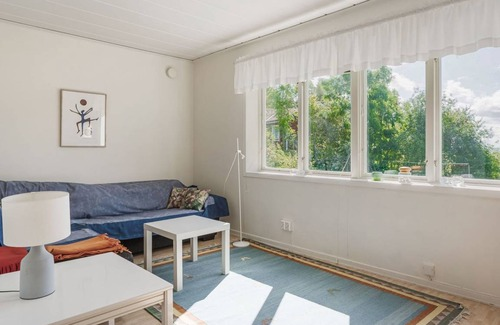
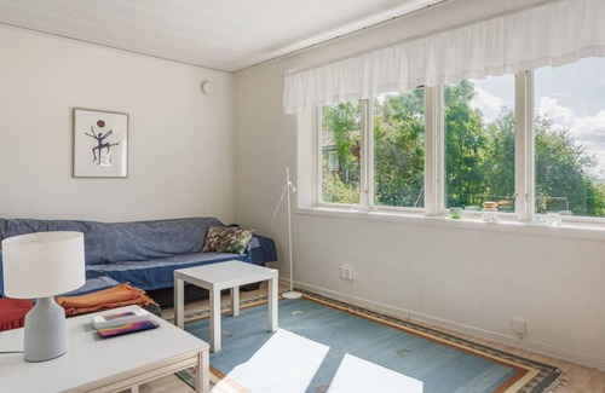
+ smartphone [91,308,161,337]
